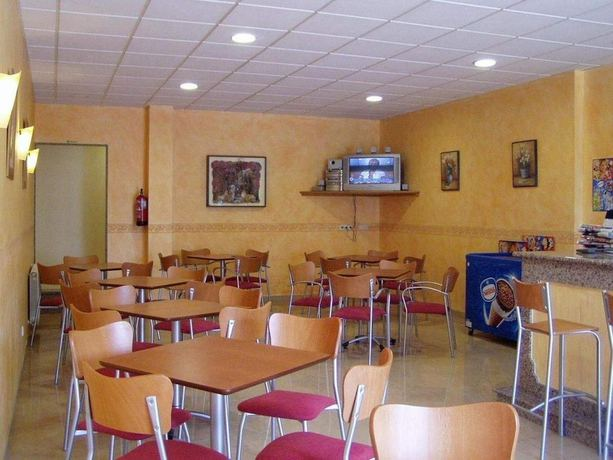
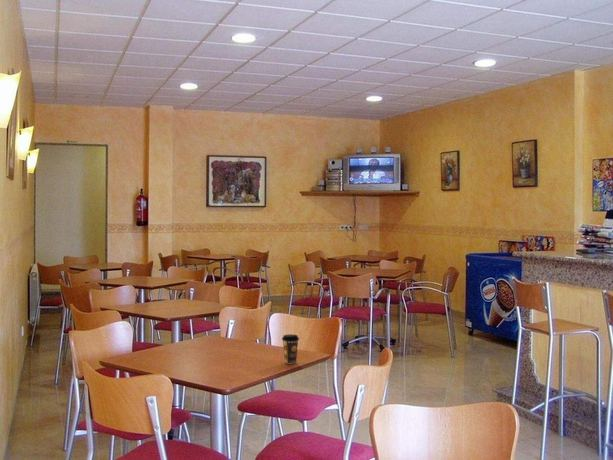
+ coffee cup [281,333,300,364]
